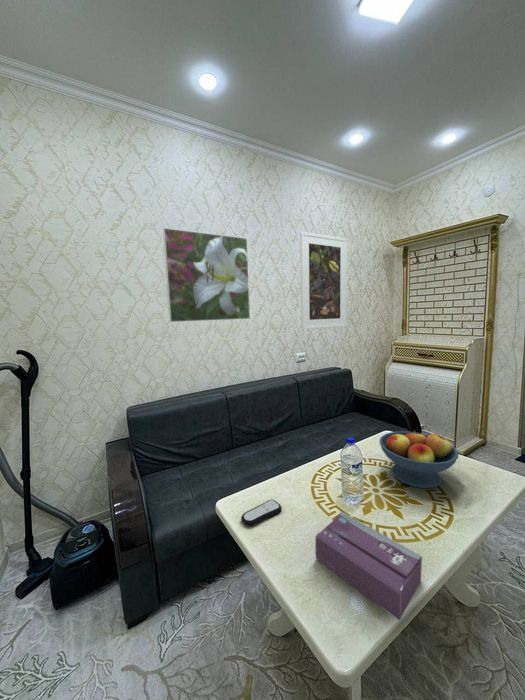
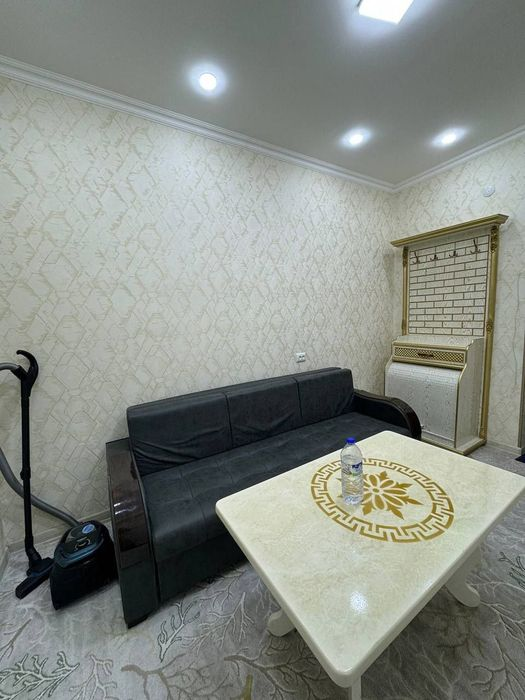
- remote control [240,499,283,527]
- tissue box [314,510,423,621]
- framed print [162,227,251,323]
- fruit bowl [379,429,459,489]
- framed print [299,231,348,331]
